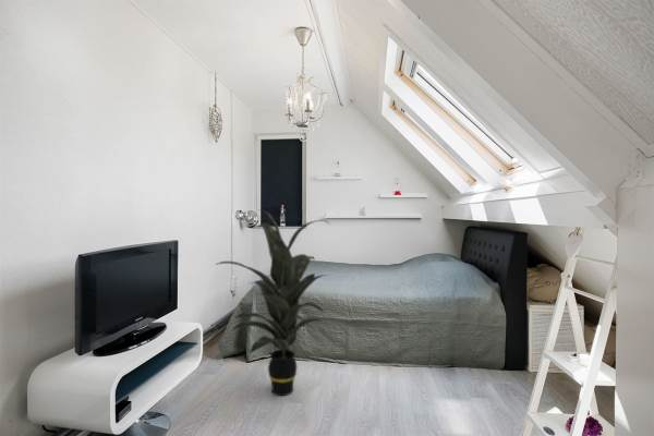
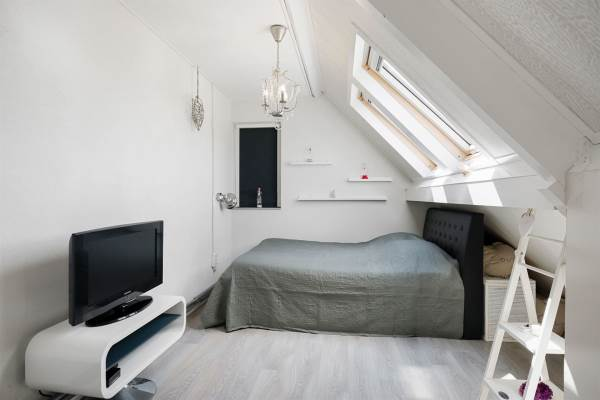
- indoor plant [214,208,331,397]
